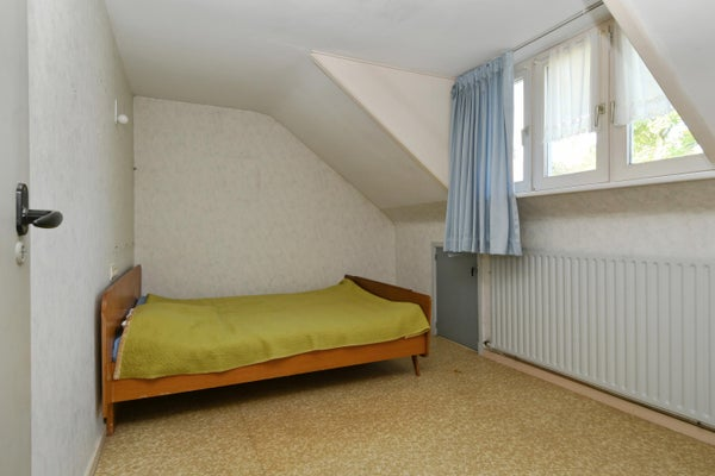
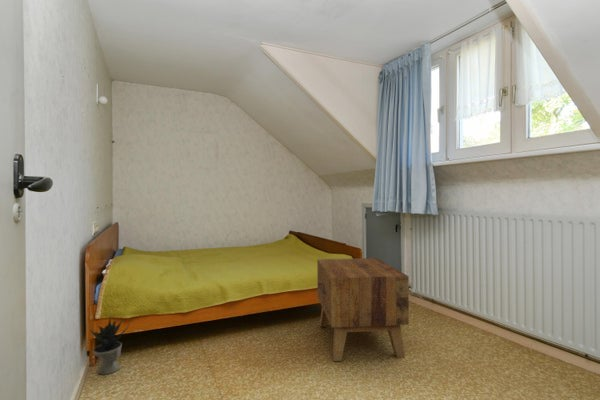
+ potted plant [89,316,131,376]
+ side table [316,257,410,362]
